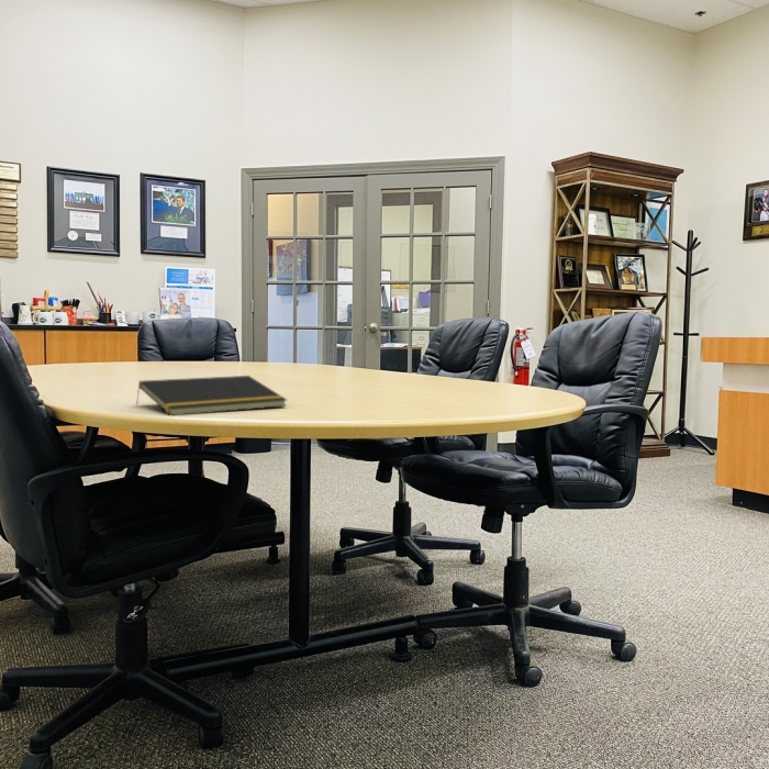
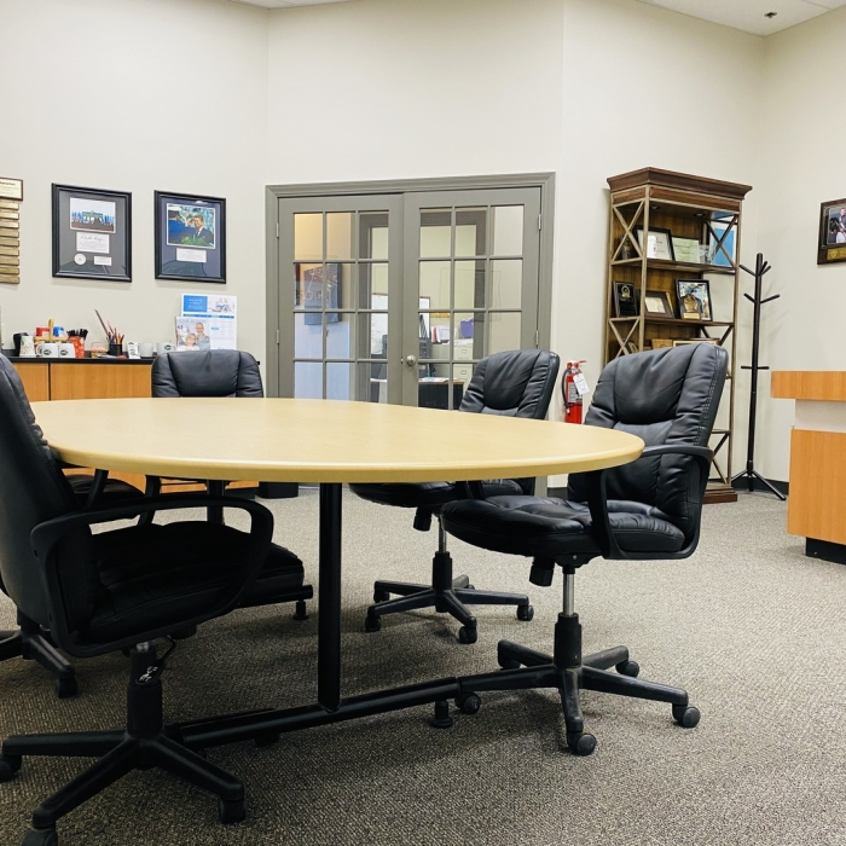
- notepad [135,375,288,416]
